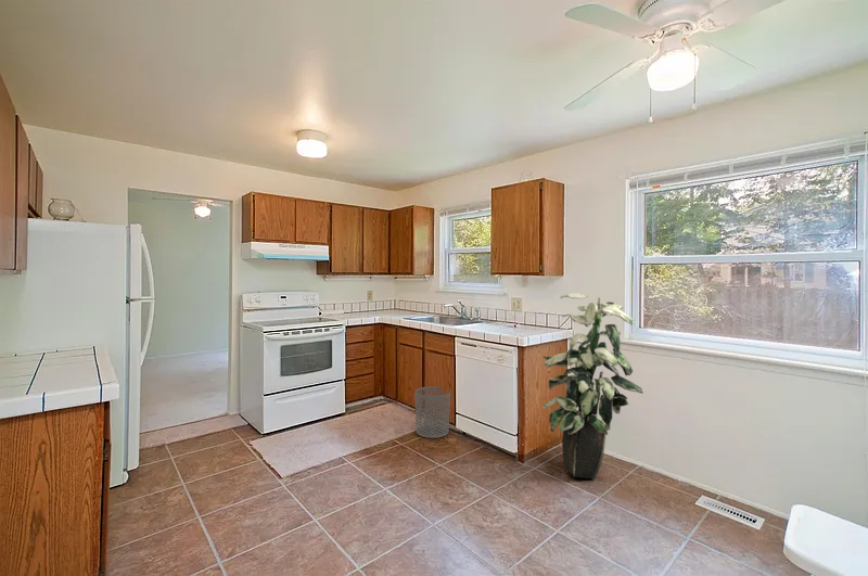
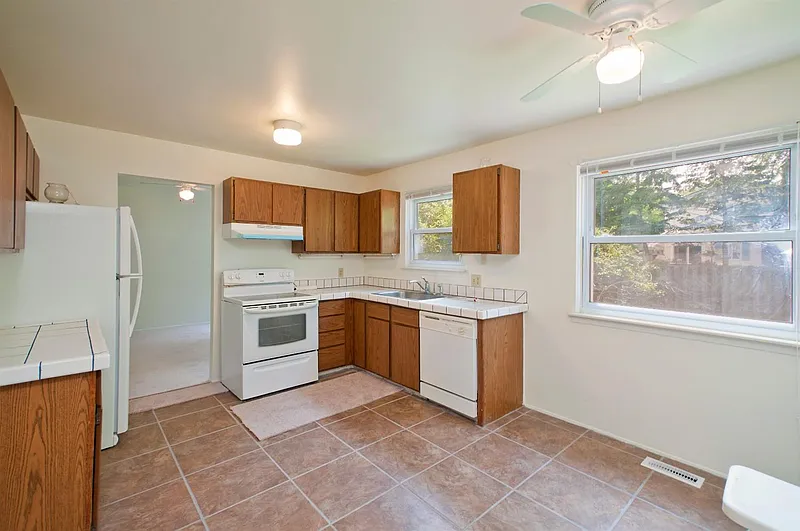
- indoor plant [541,292,644,479]
- waste bin [413,386,451,439]
